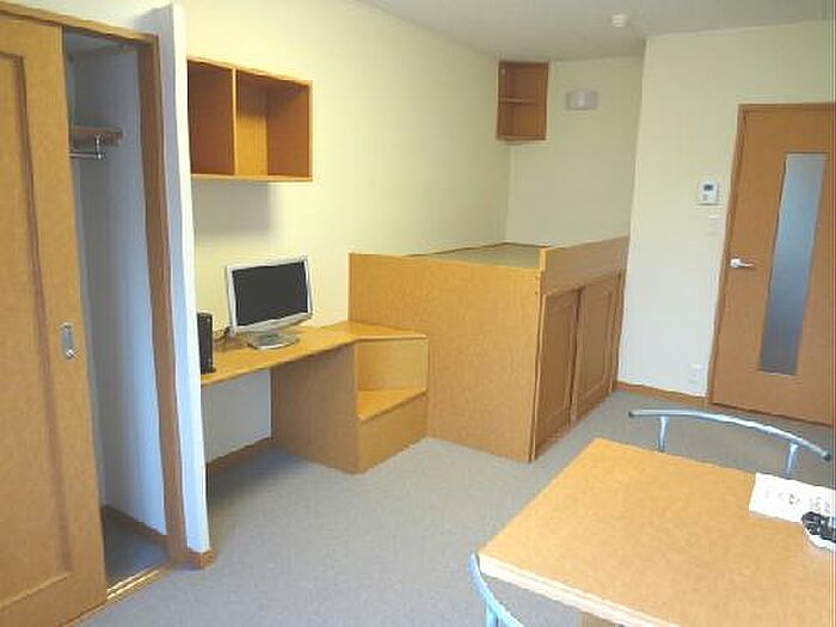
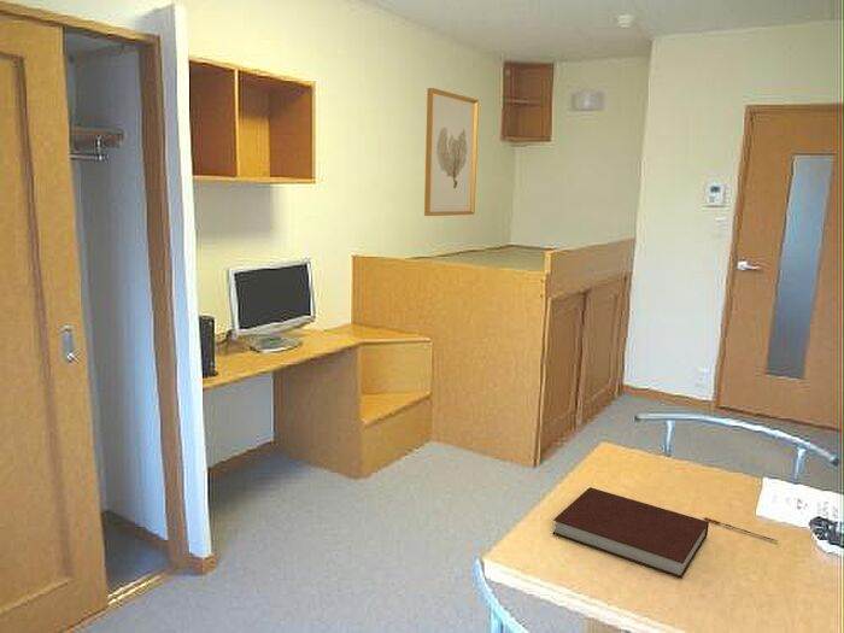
+ wall art [423,87,480,217]
+ notebook [551,486,710,579]
+ pen [703,516,779,543]
